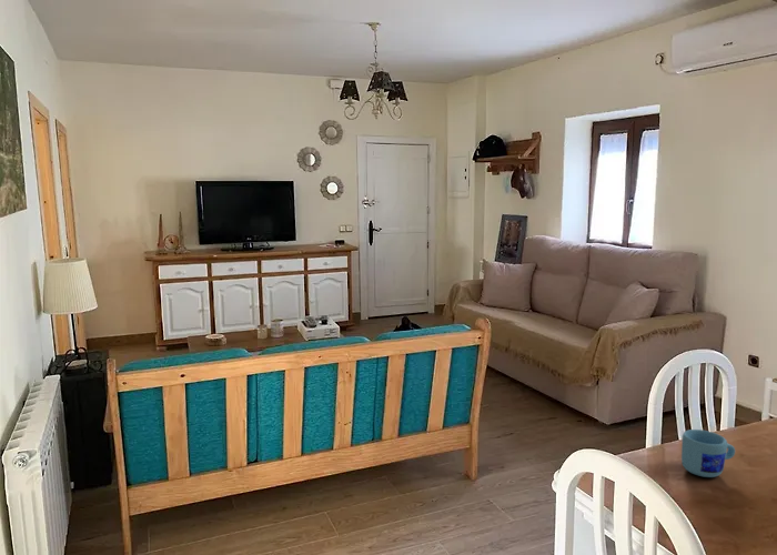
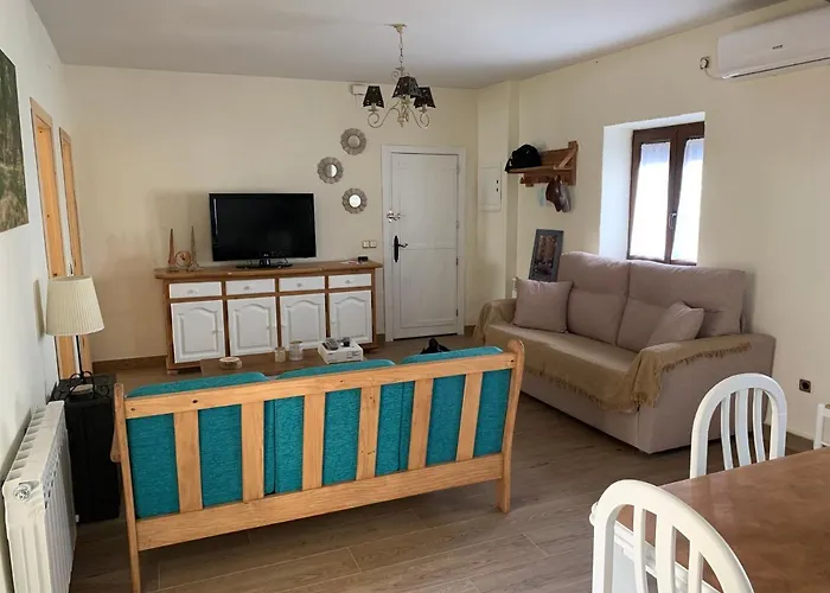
- mug [680,428,736,478]
